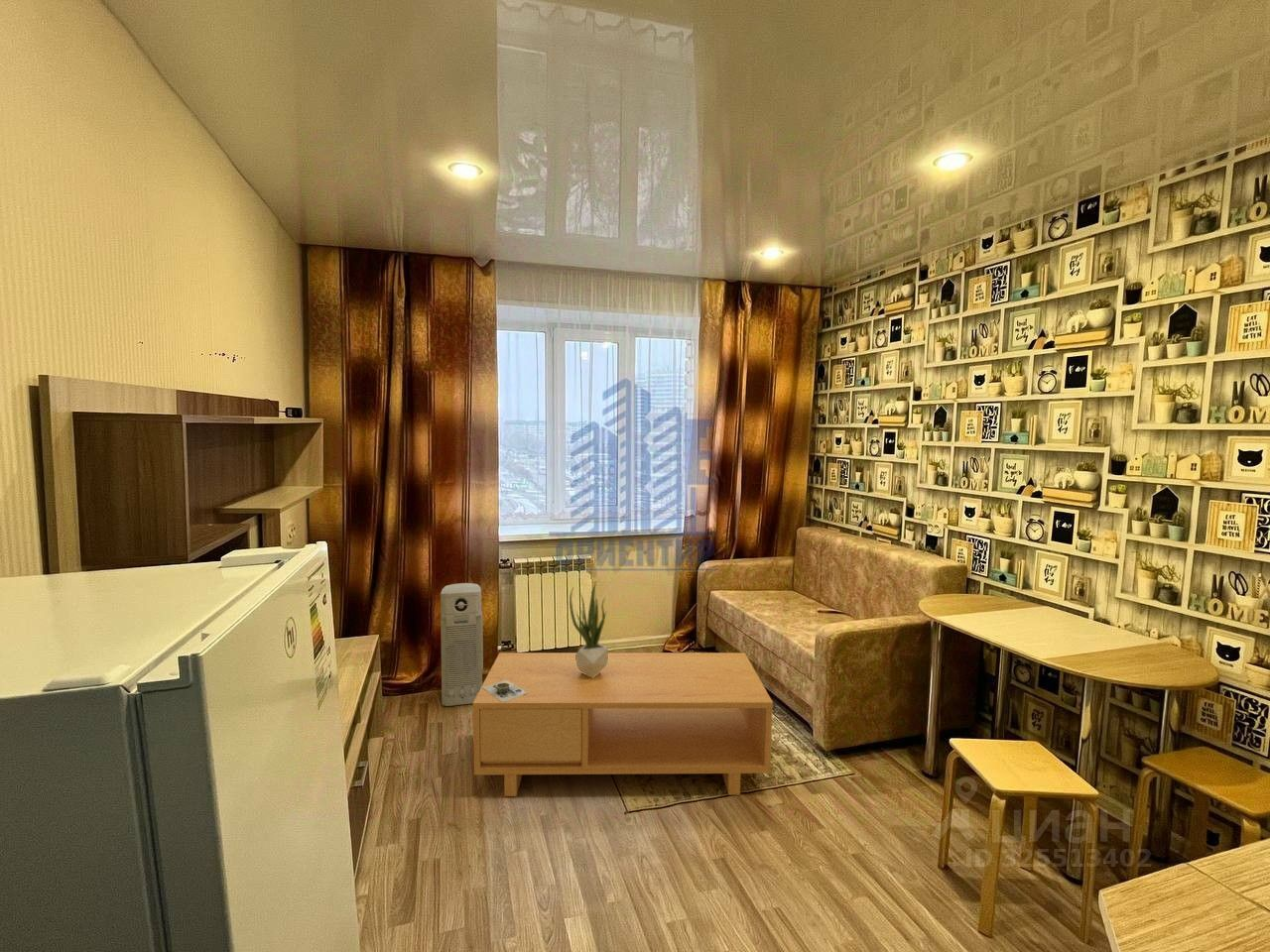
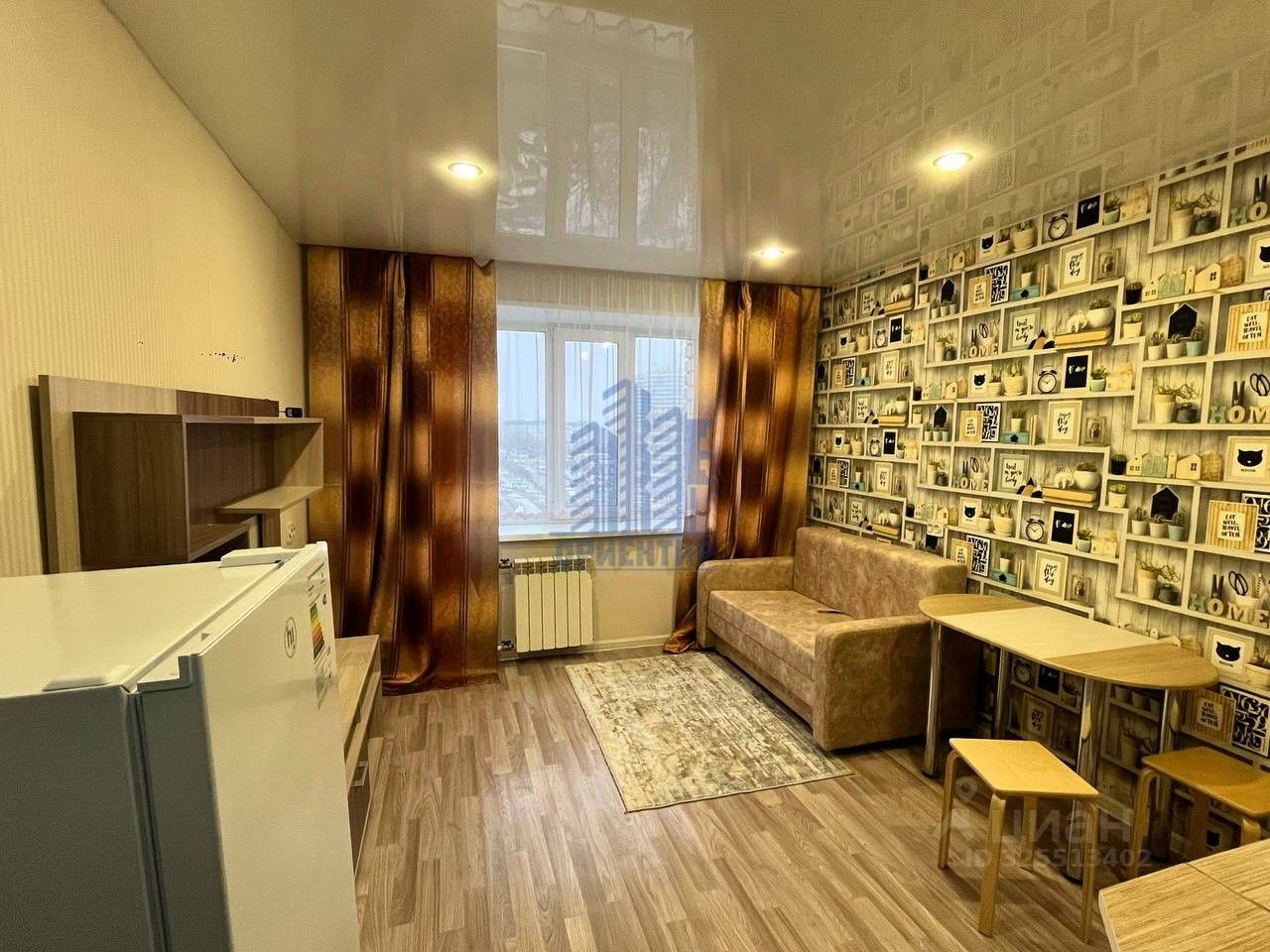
- potted plant [569,580,609,678]
- decorative bowl [483,680,528,702]
- air purifier [440,582,484,707]
- coffee table [472,652,774,797]
